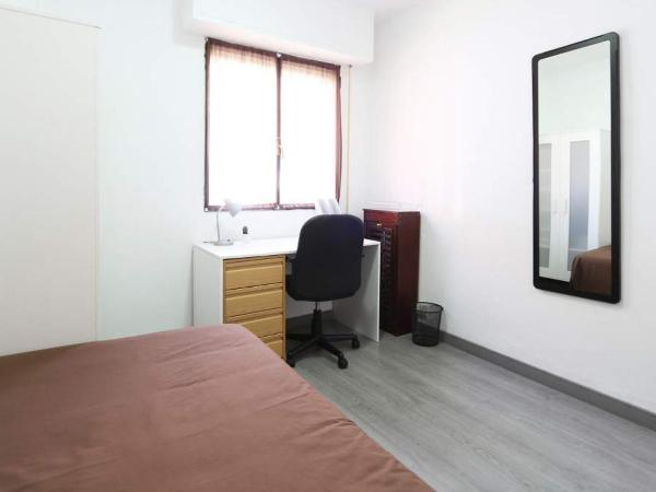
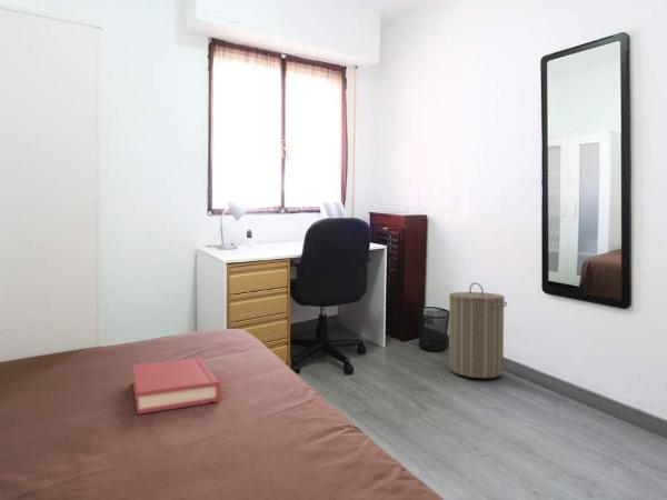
+ laundry hamper [448,281,508,379]
+ hardback book [132,357,221,416]
